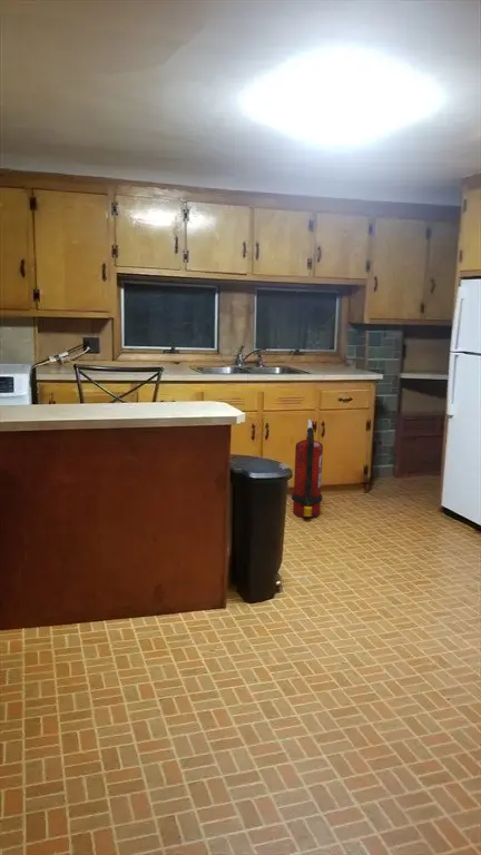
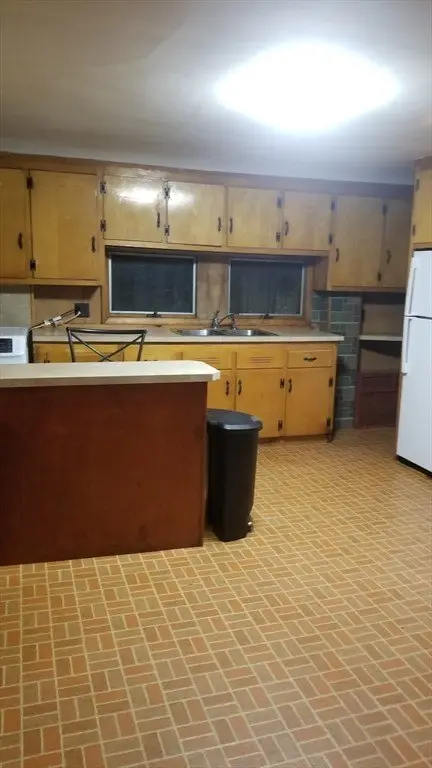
- fire extinguisher [291,419,324,519]
